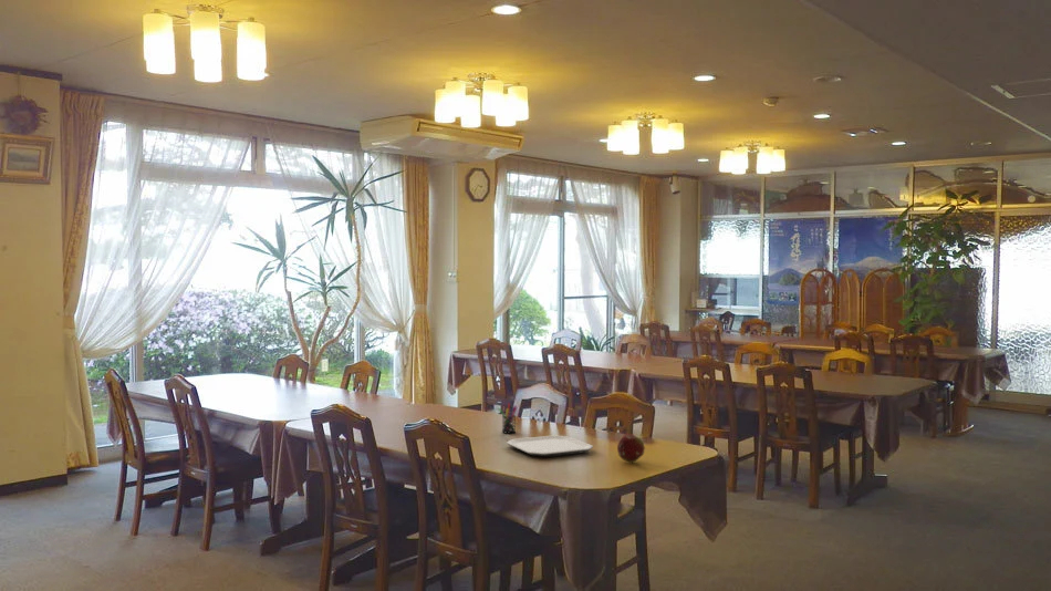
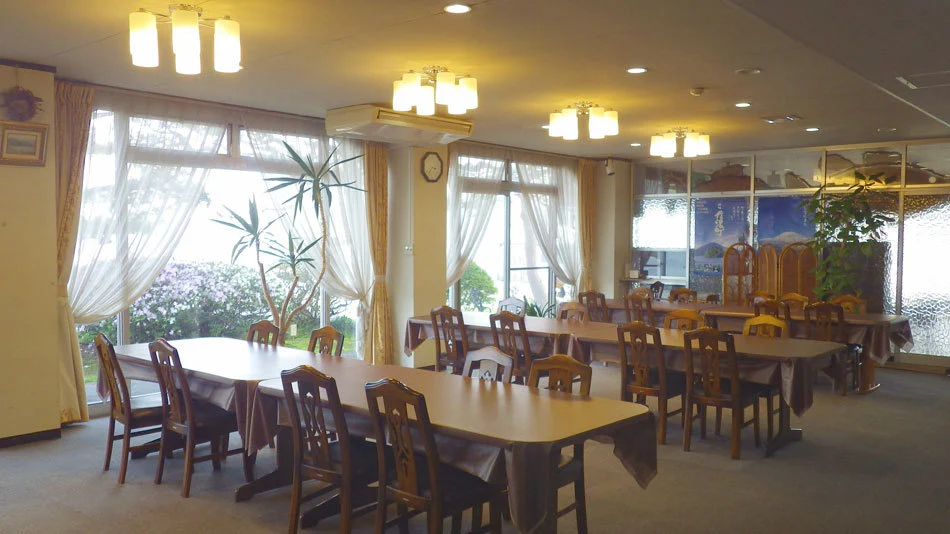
- pen holder [498,402,518,435]
- plate [506,434,594,458]
- fruit [616,434,646,464]
